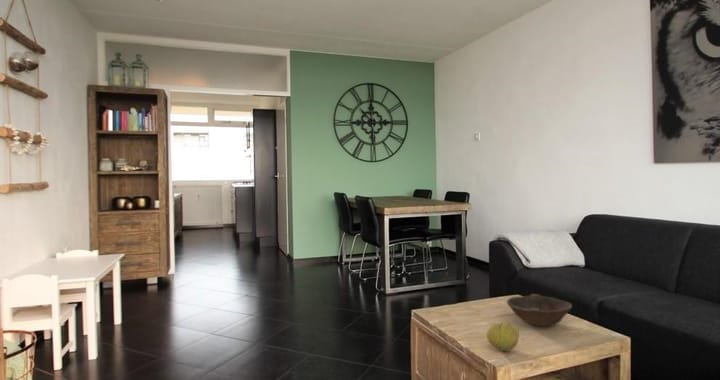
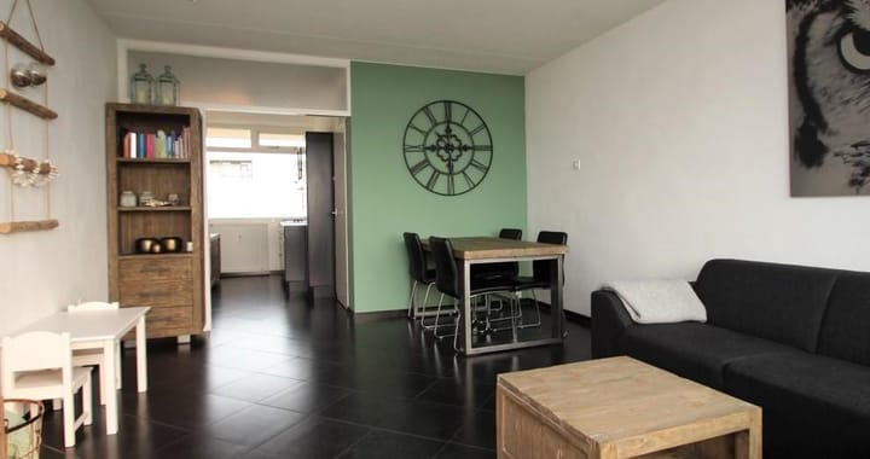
- bowl [505,293,573,327]
- fruit [486,321,520,352]
